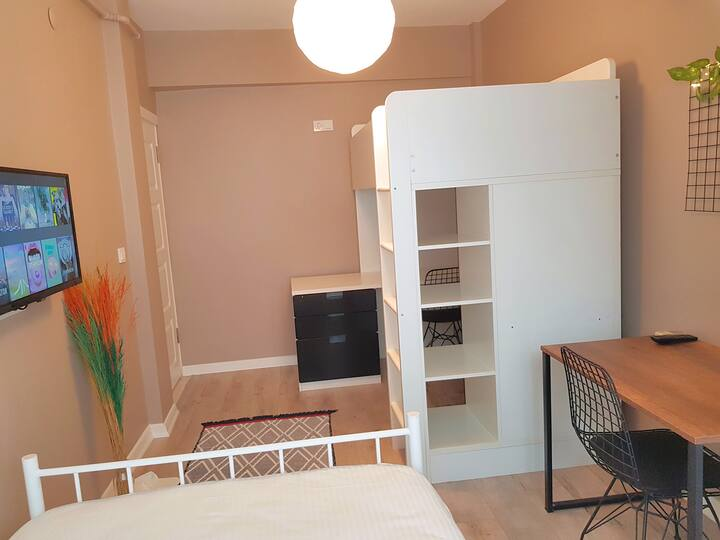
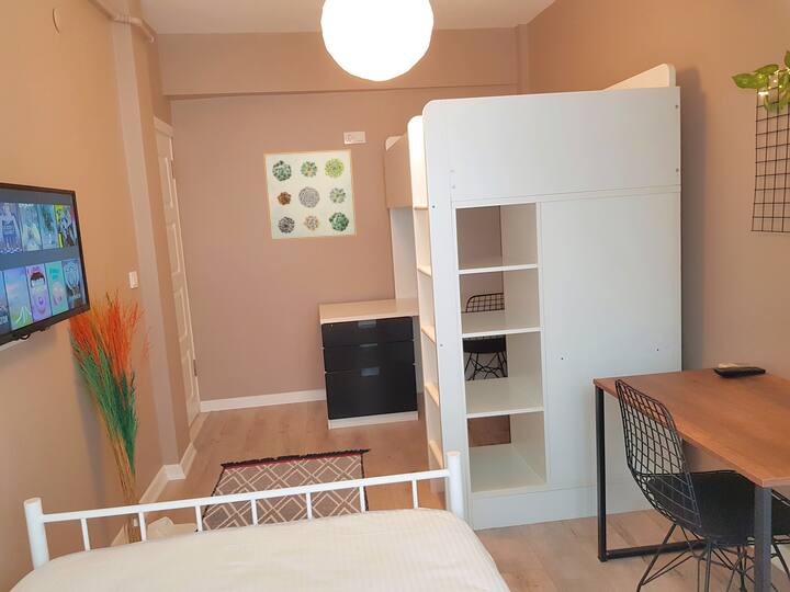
+ wall art [262,148,358,242]
